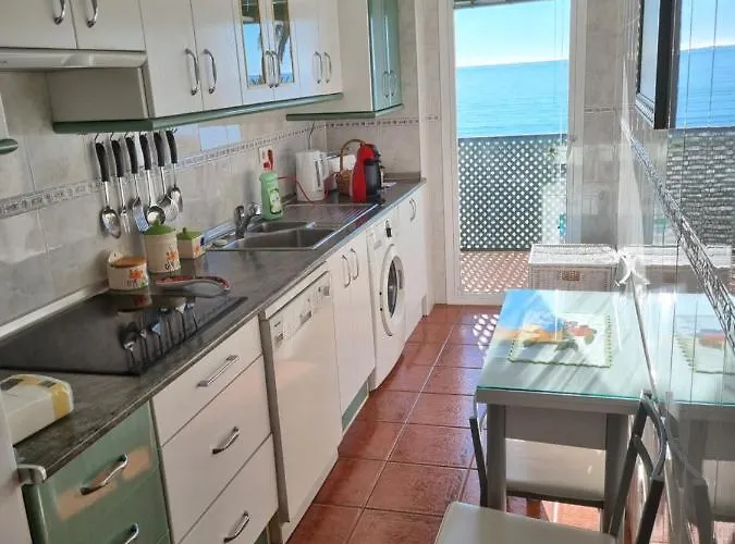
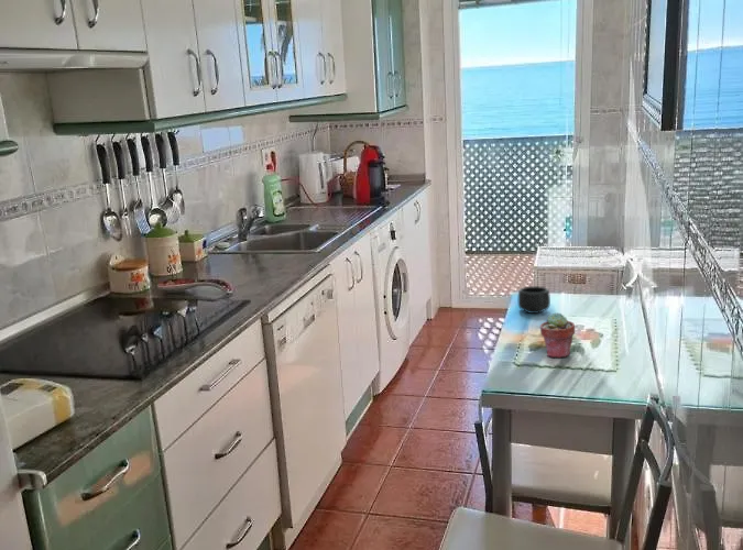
+ mug [517,285,551,315]
+ potted succulent [539,311,576,359]
